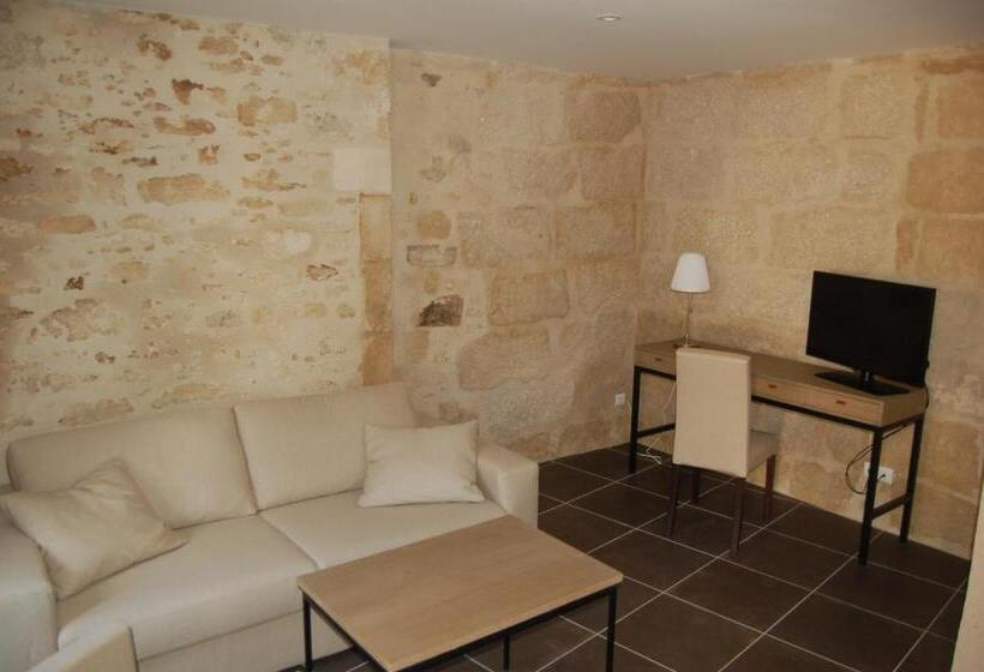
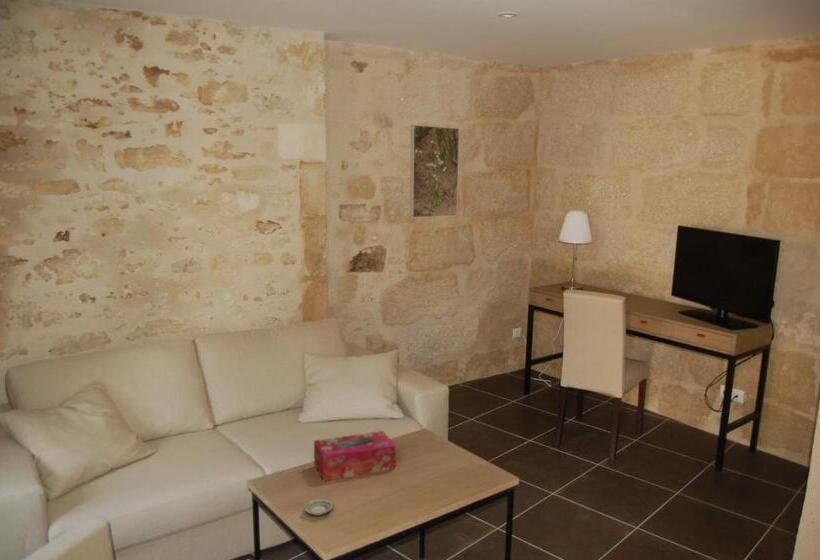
+ tissue box [313,430,396,482]
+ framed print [409,124,460,219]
+ saucer [303,498,334,517]
